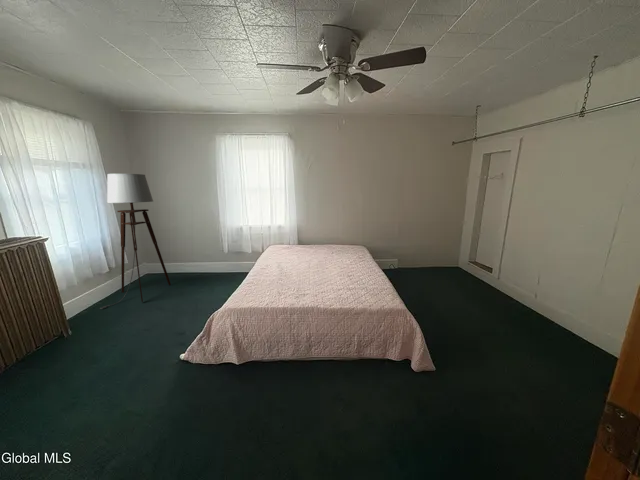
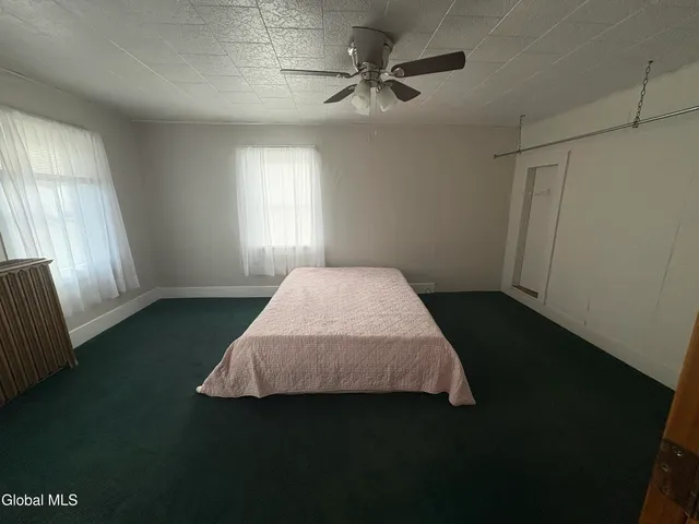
- floor lamp [99,173,172,310]
